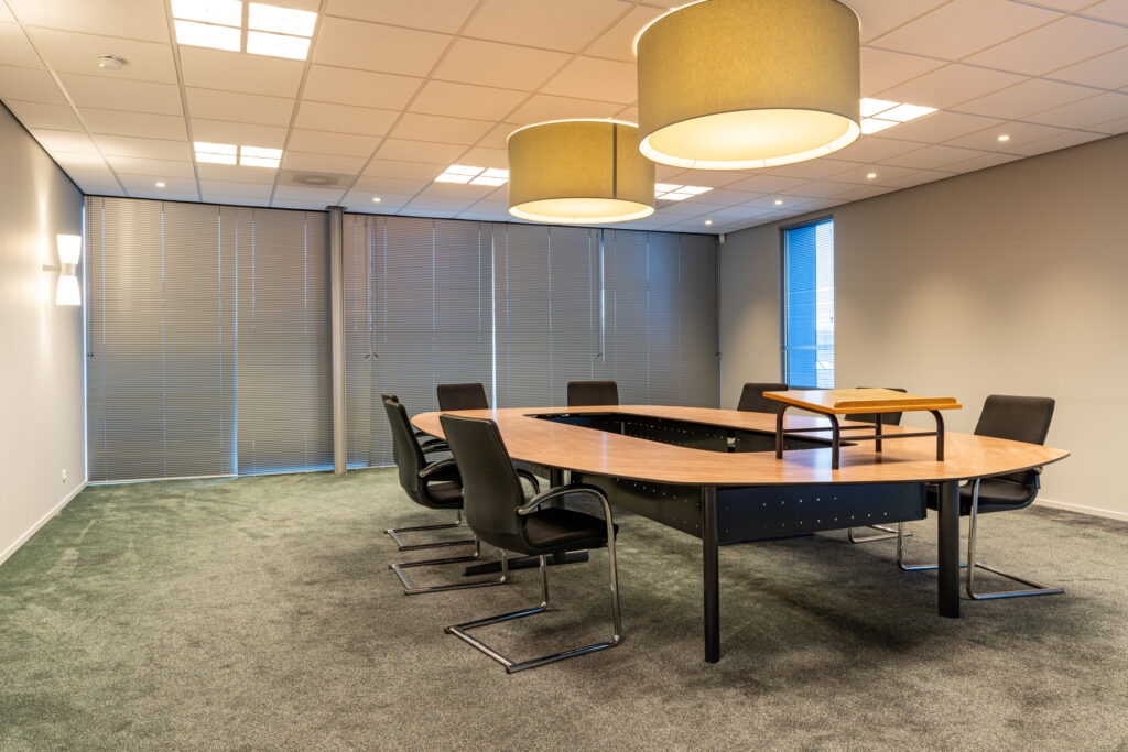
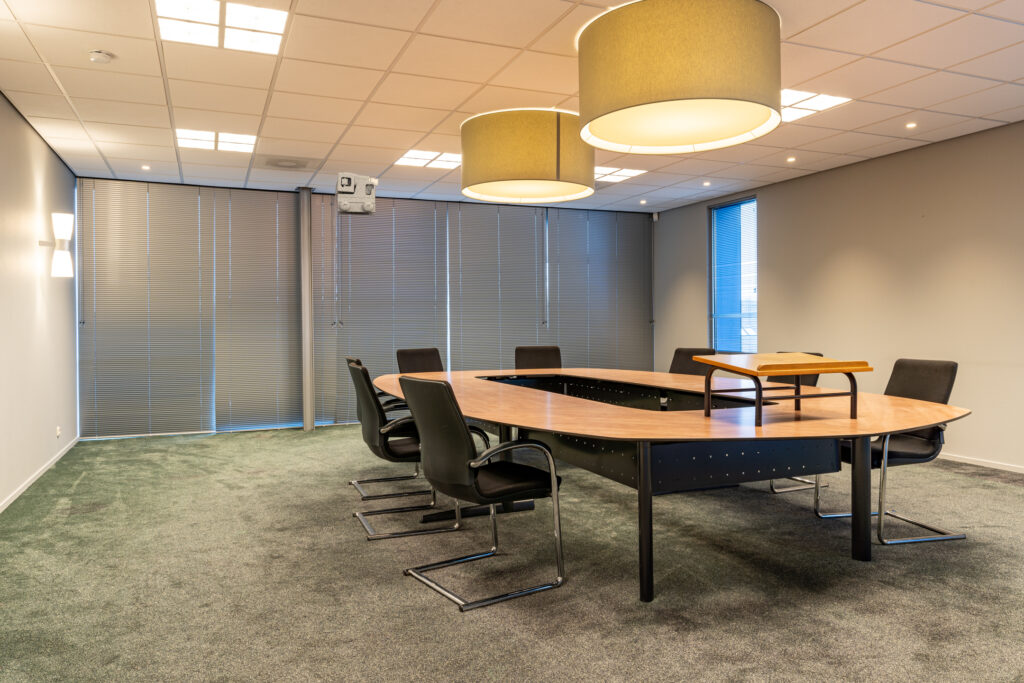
+ total station [334,171,379,216]
